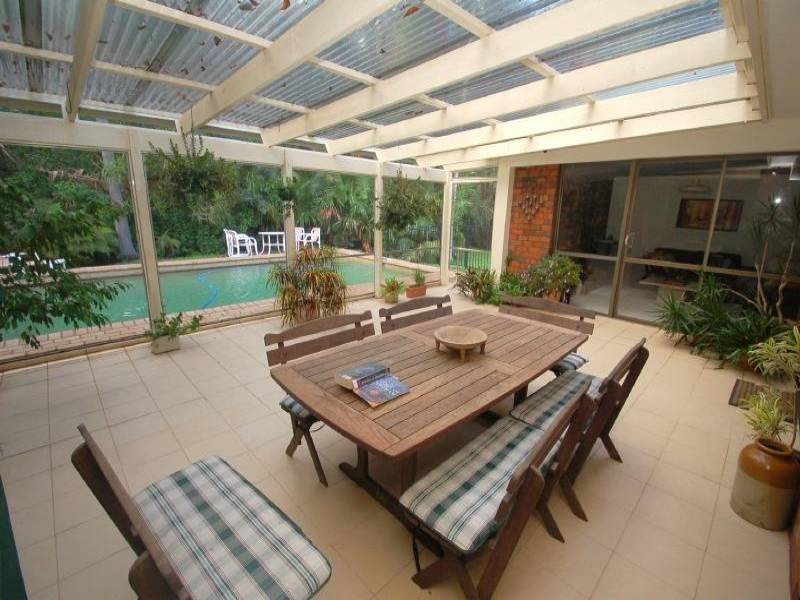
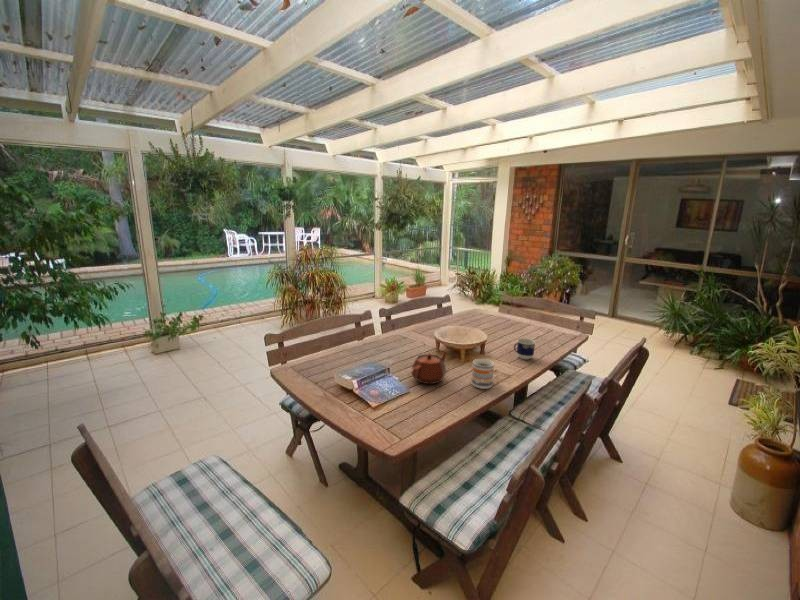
+ mug [470,358,495,390]
+ teapot [410,350,448,385]
+ cup [513,337,537,361]
